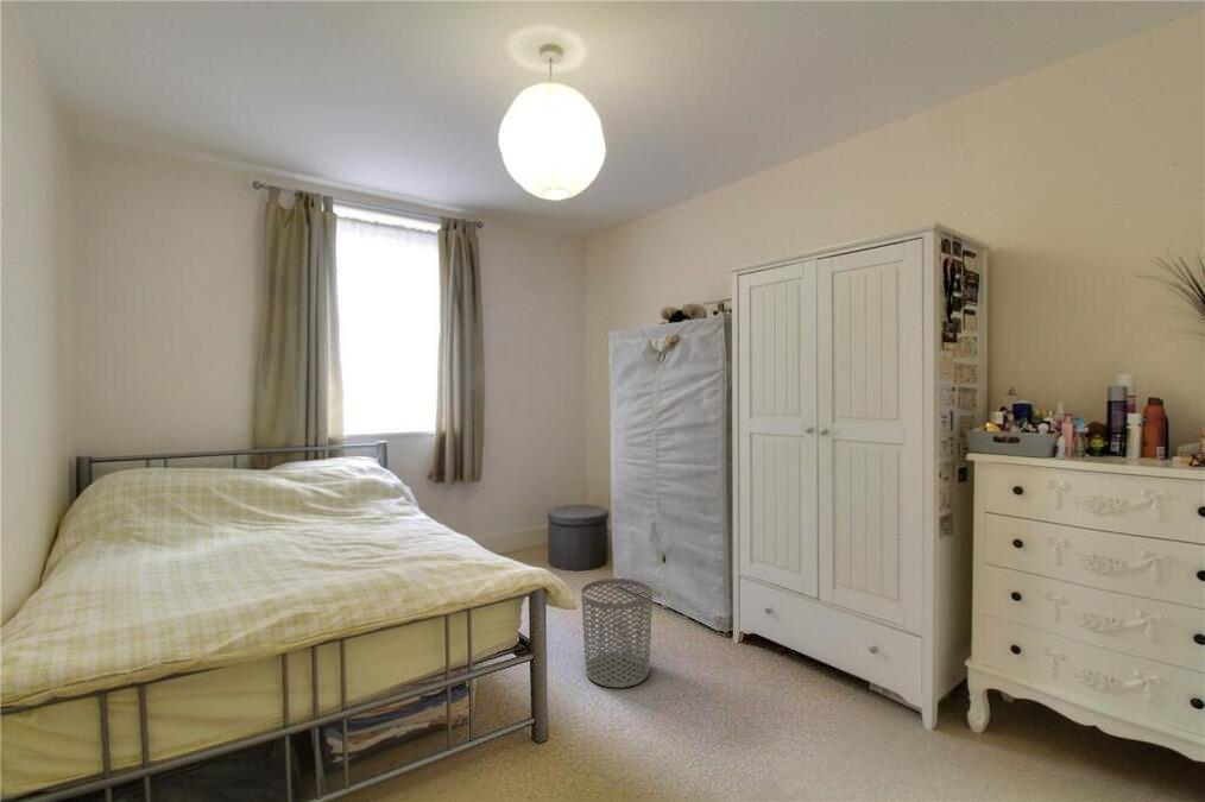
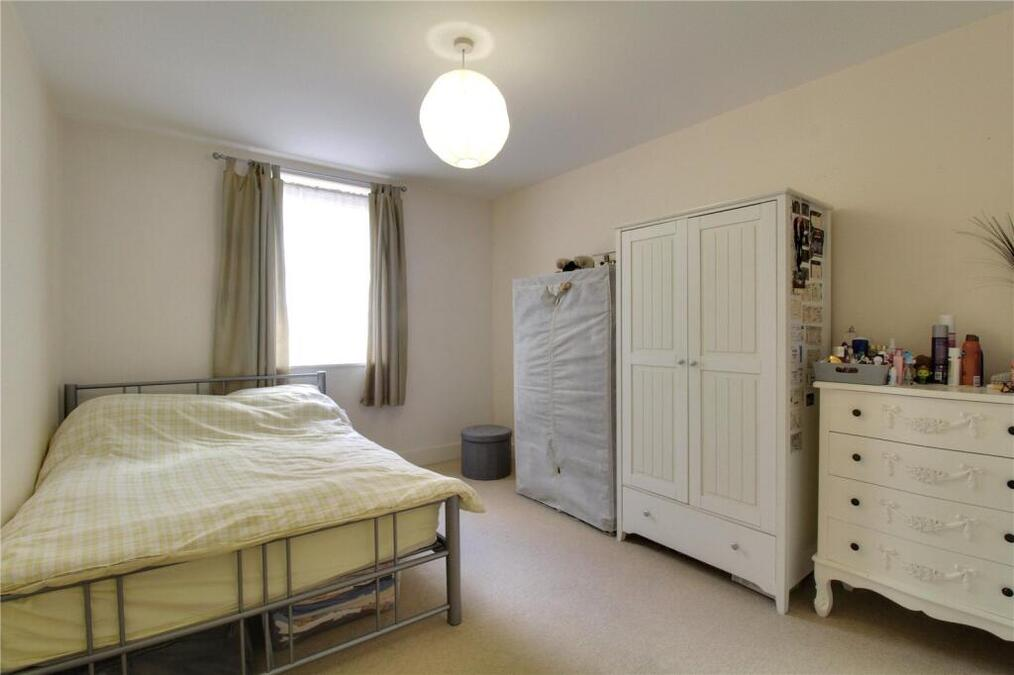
- waste bin [580,577,654,689]
